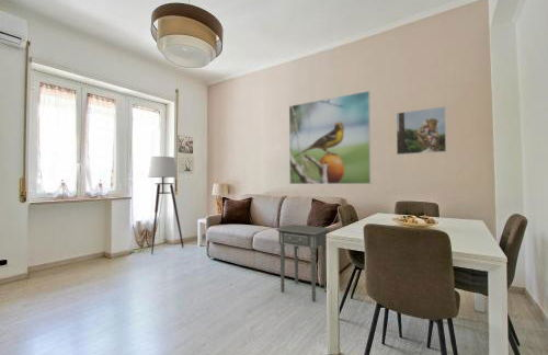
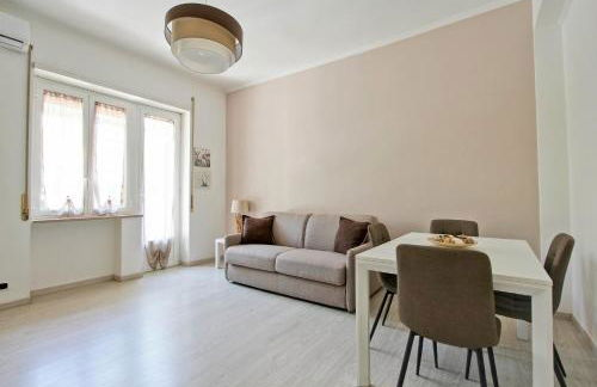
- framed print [396,105,447,156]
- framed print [288,90,372,185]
- side table [275,224,332,302]
- floor lamp [127,156,185,255]
